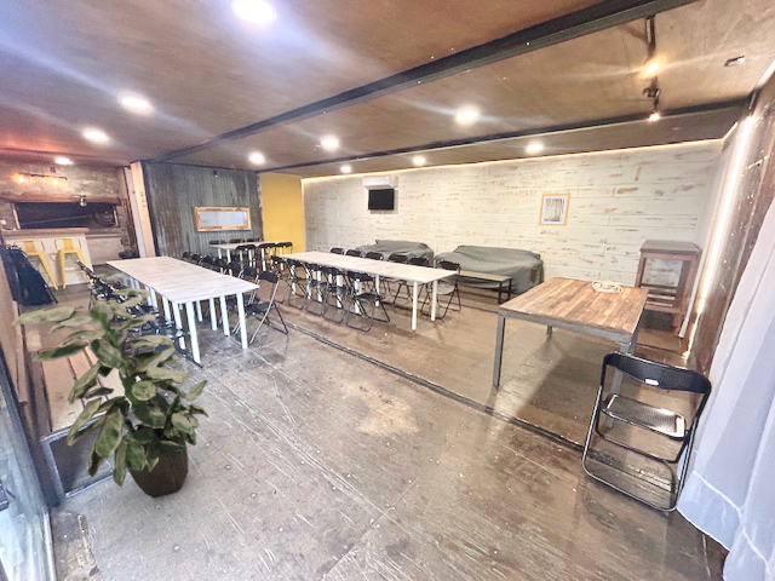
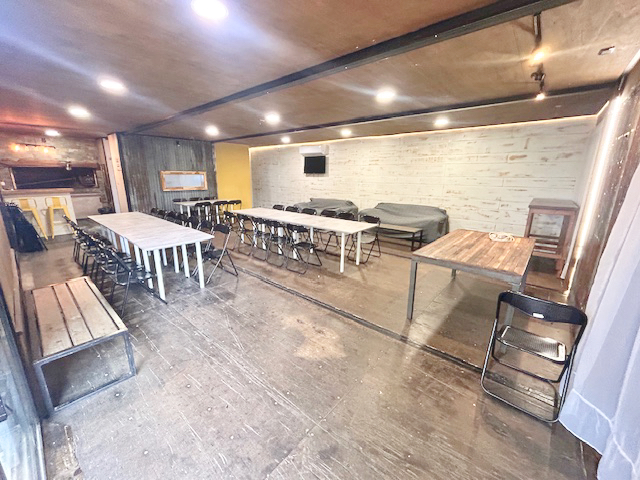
- wall art [538,192,572,228]
- indoor plant [11,287,209,499]
